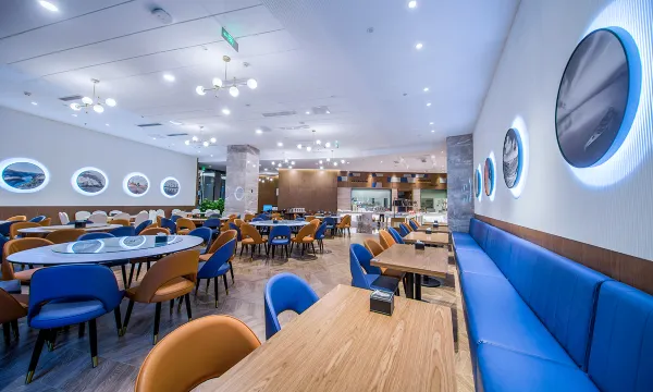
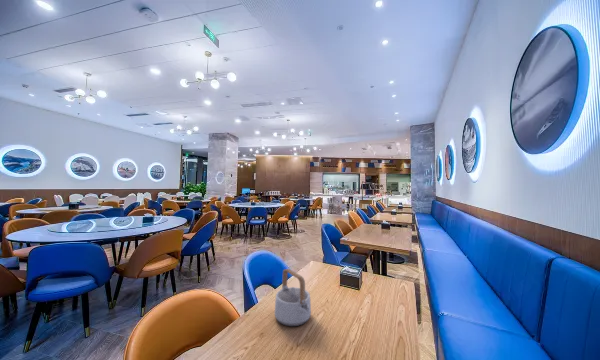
+ teapot [274,268,312,327]
